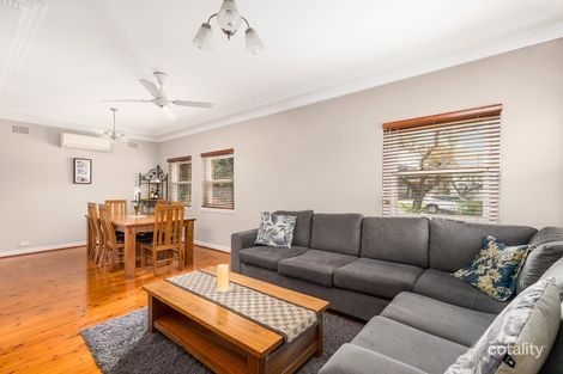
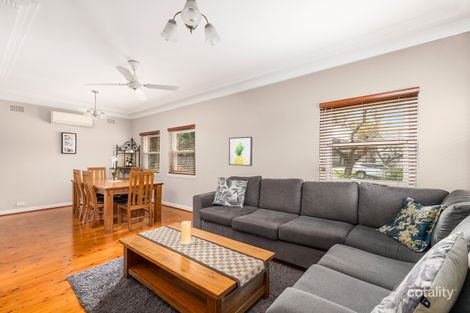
+ wall art [228,136,253,167]
